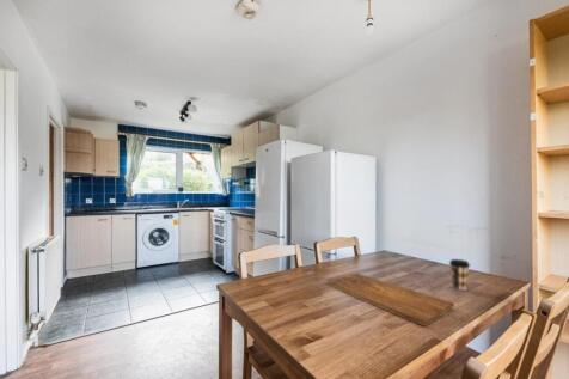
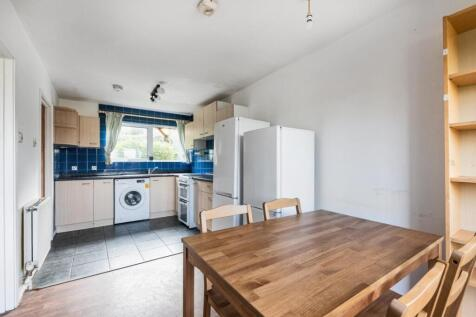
- coffee cup [448,258,471,292]
- cutting board [326,273,455,328]
